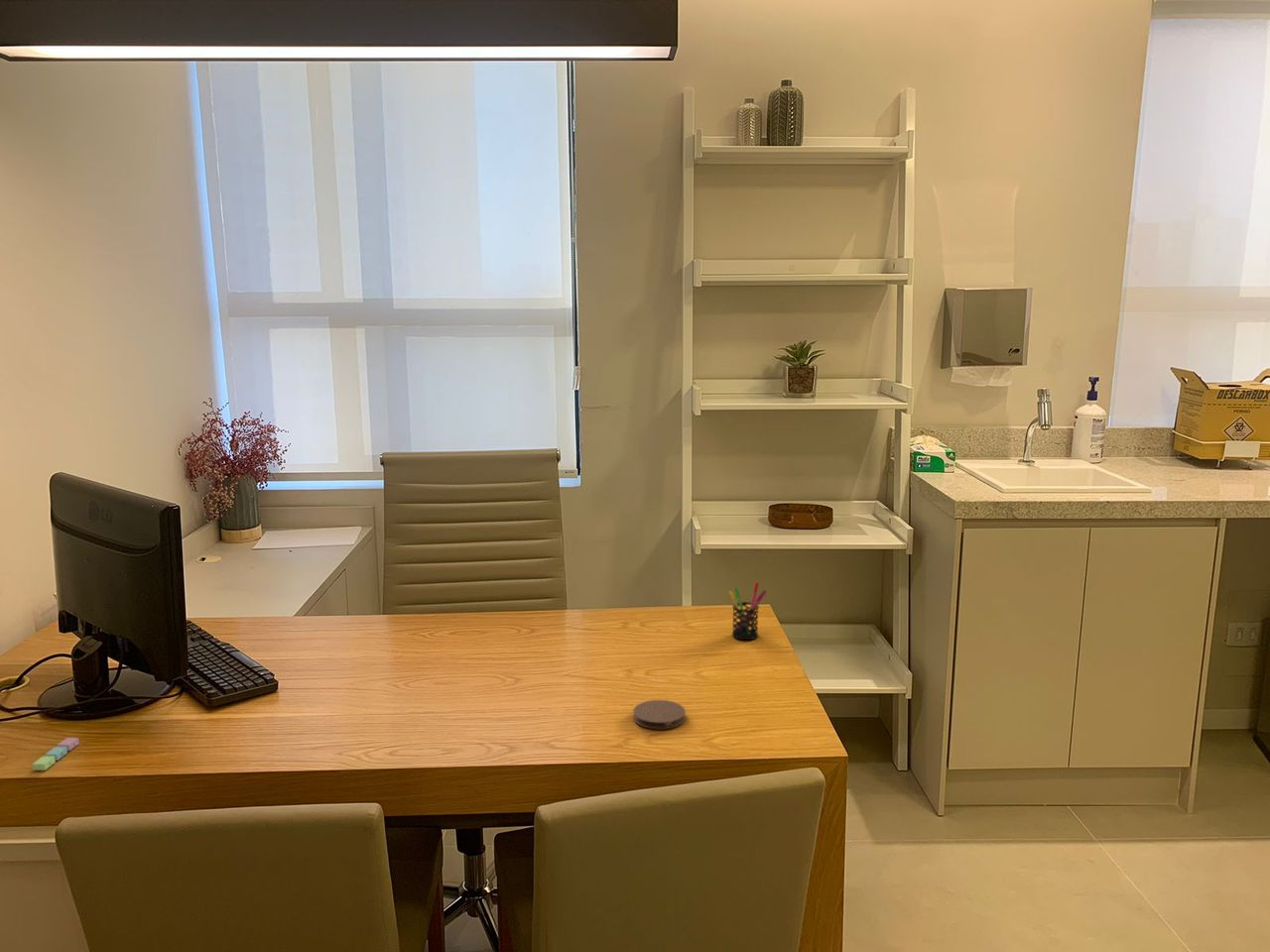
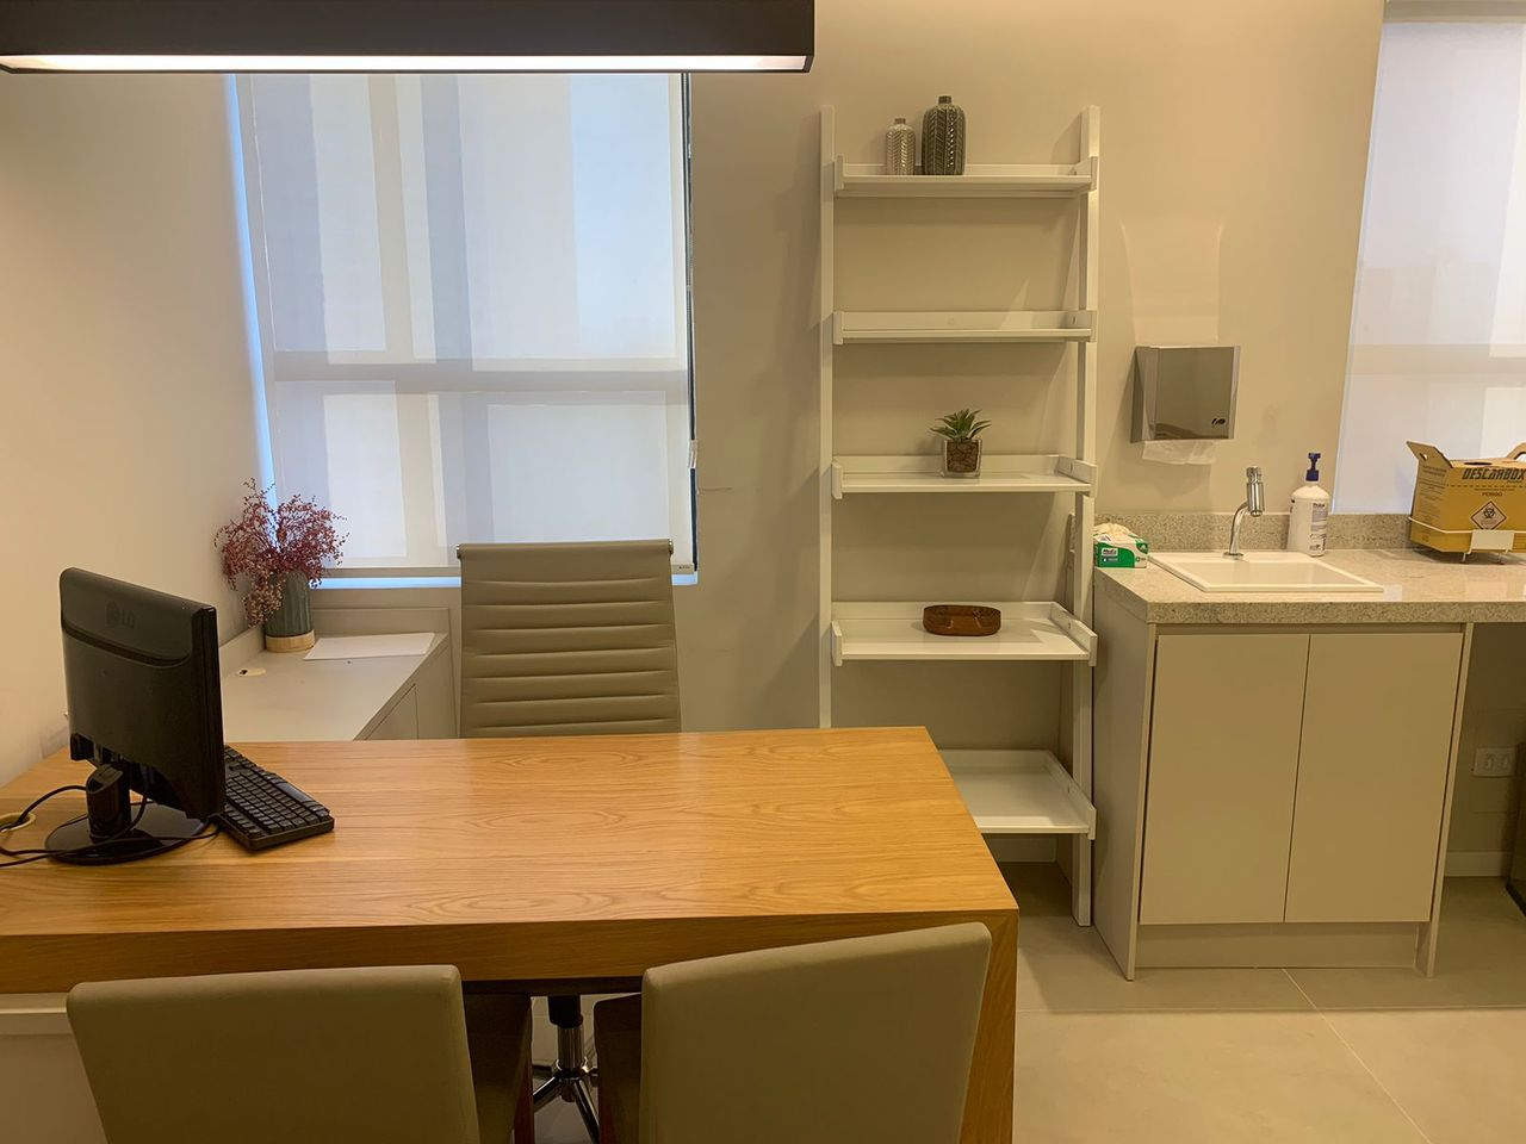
- coaster [632,699,687,730]
- sticky notes [32,737,80,772]
- pen holder [728,581,768,641]
